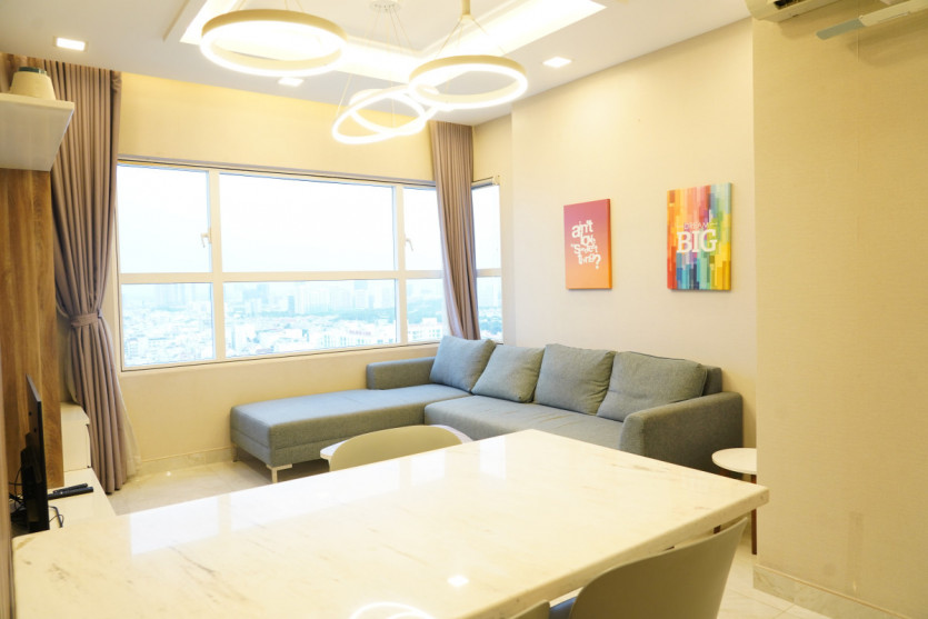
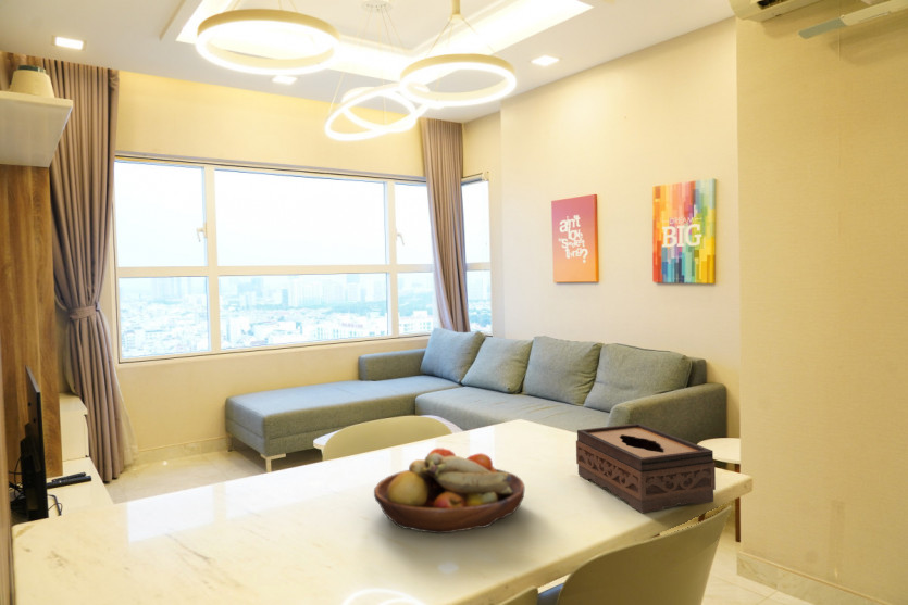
+ fruit bowl [373,448,526,534]
+ tissue box [575,423,717,514]
